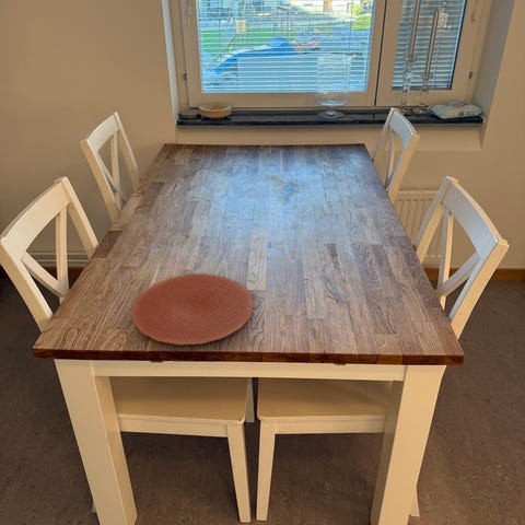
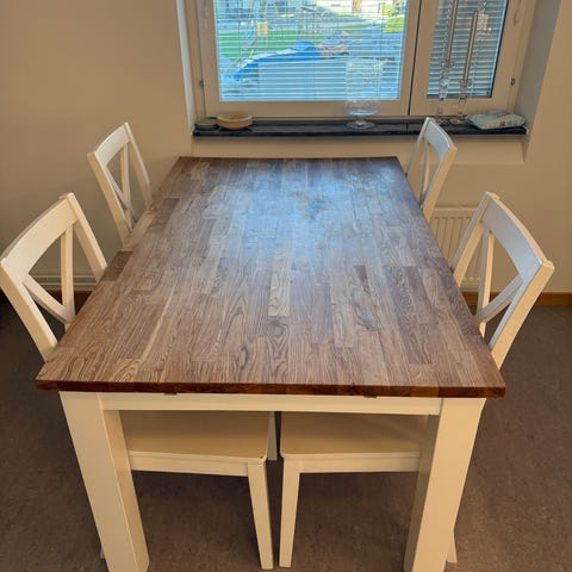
- plate [131,272,255,346]
